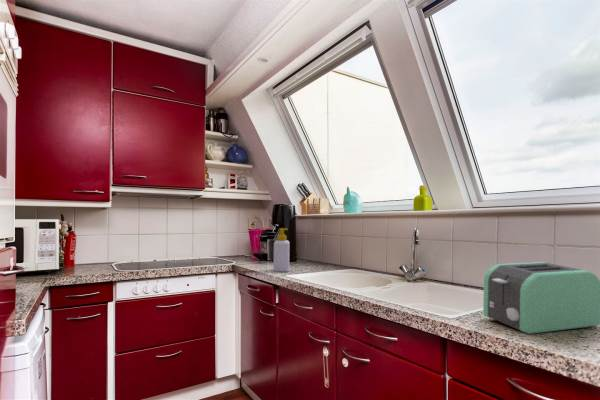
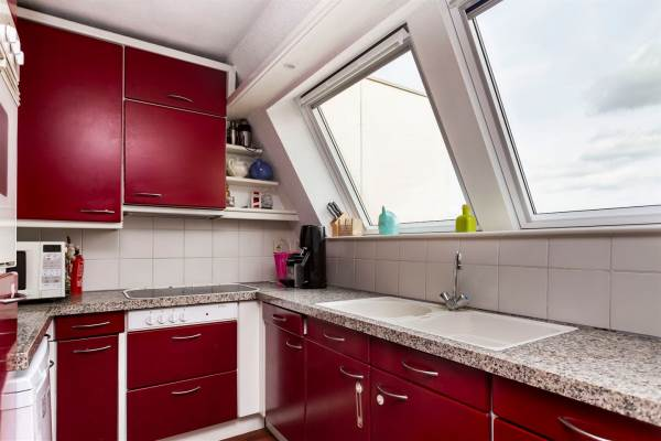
- toaster [482,261,600,335]
- soap bottle [273,227,291,273]
